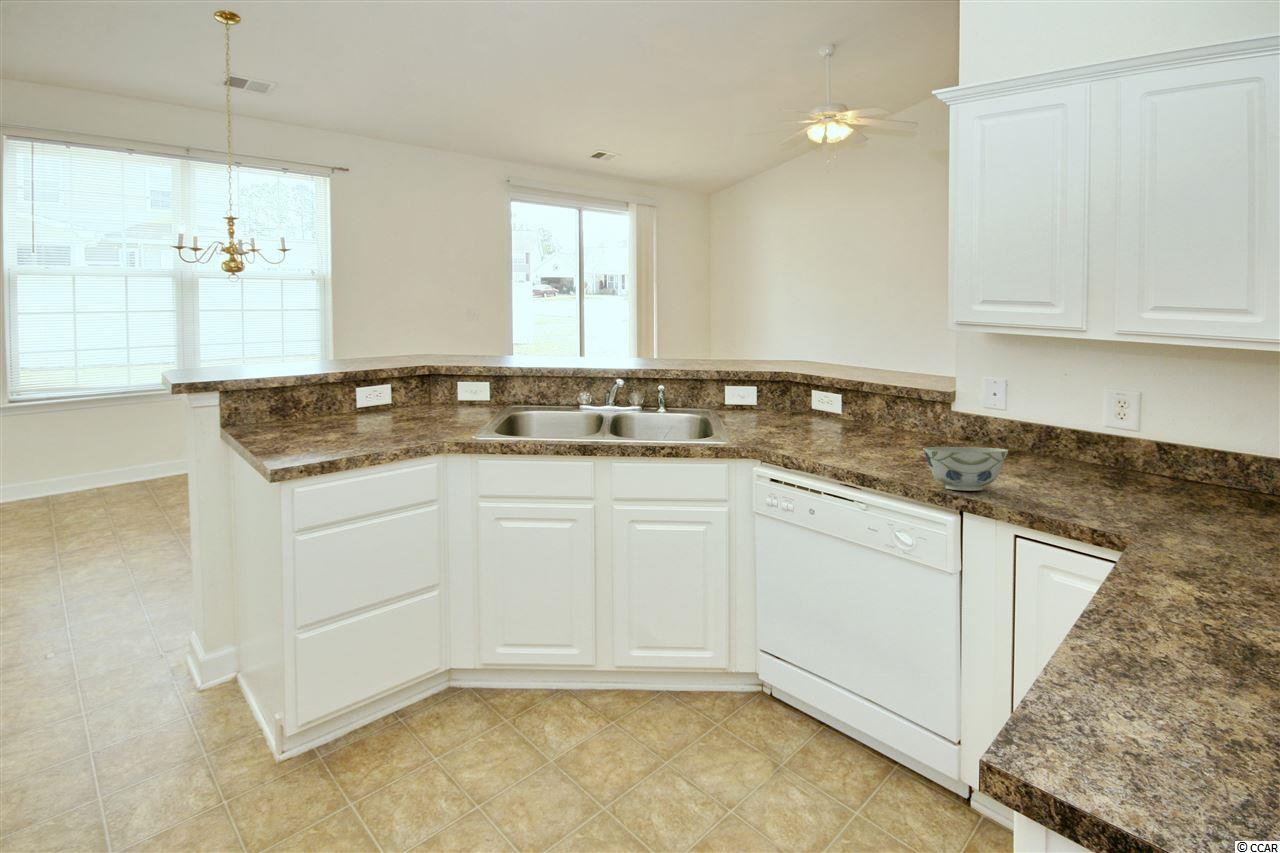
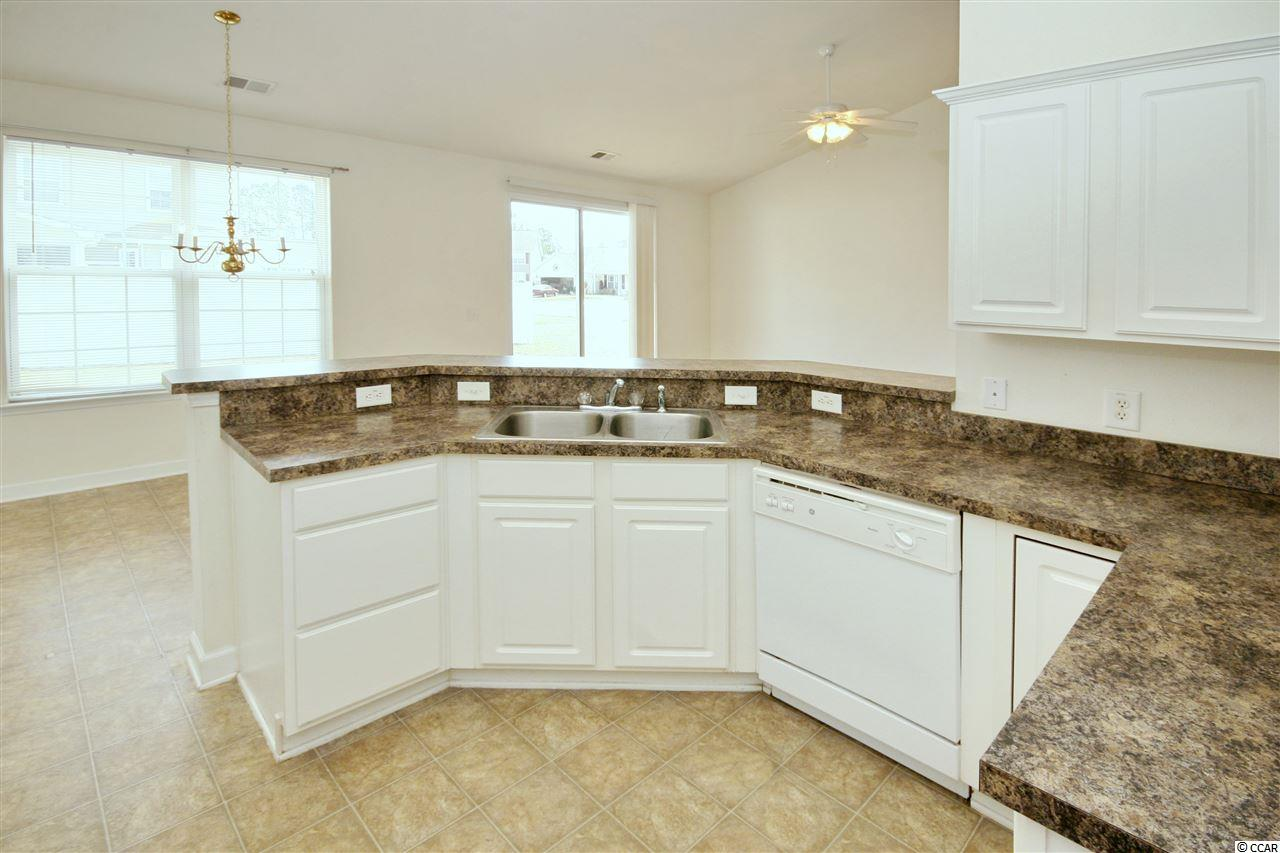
- bowl [922,446,1009,491]
